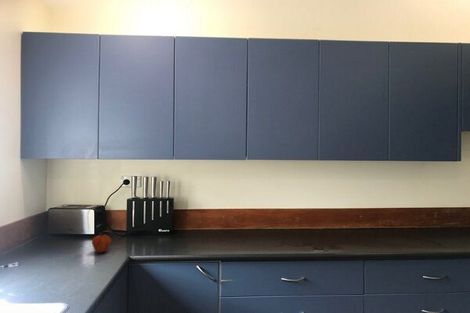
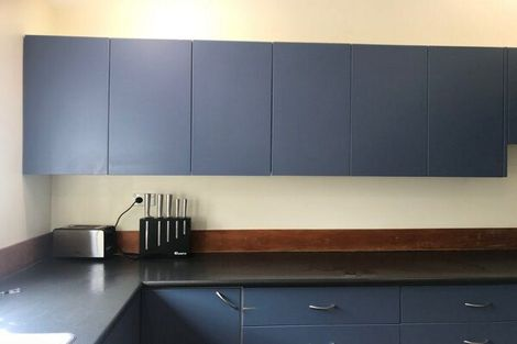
- fruit [91,232,112,254]
